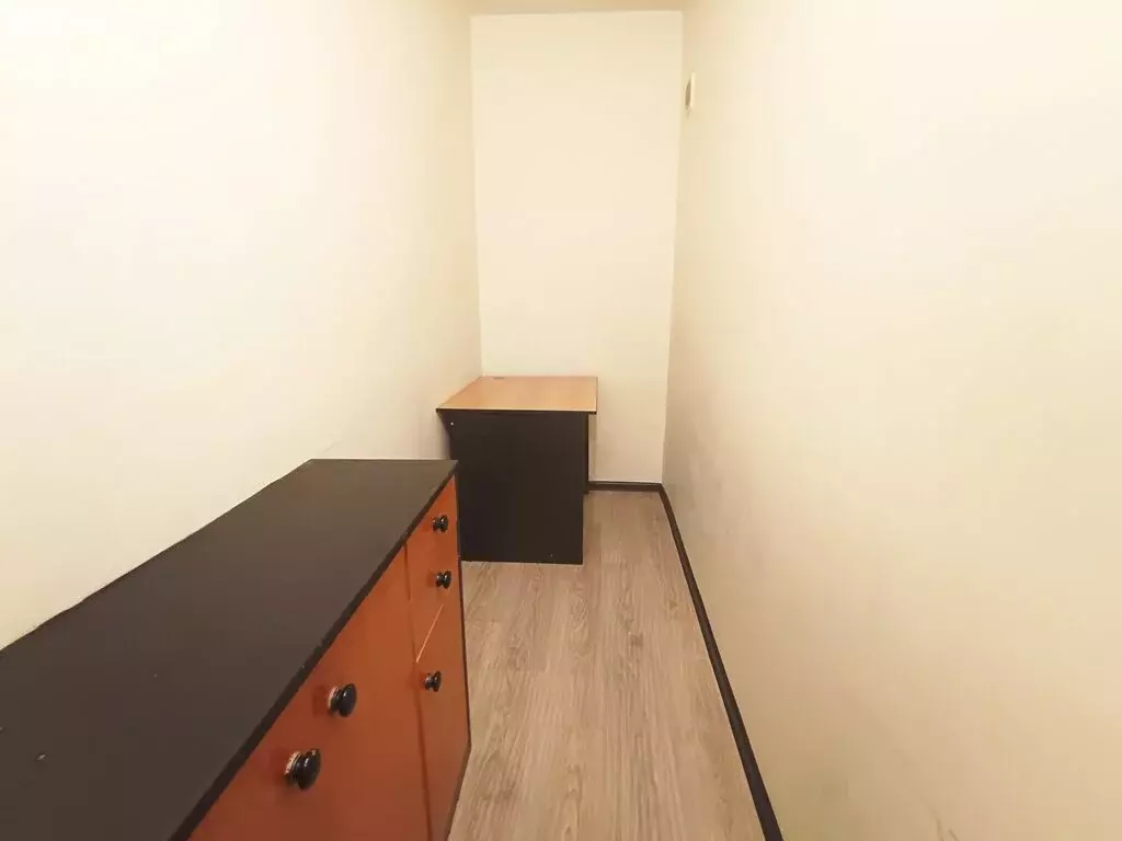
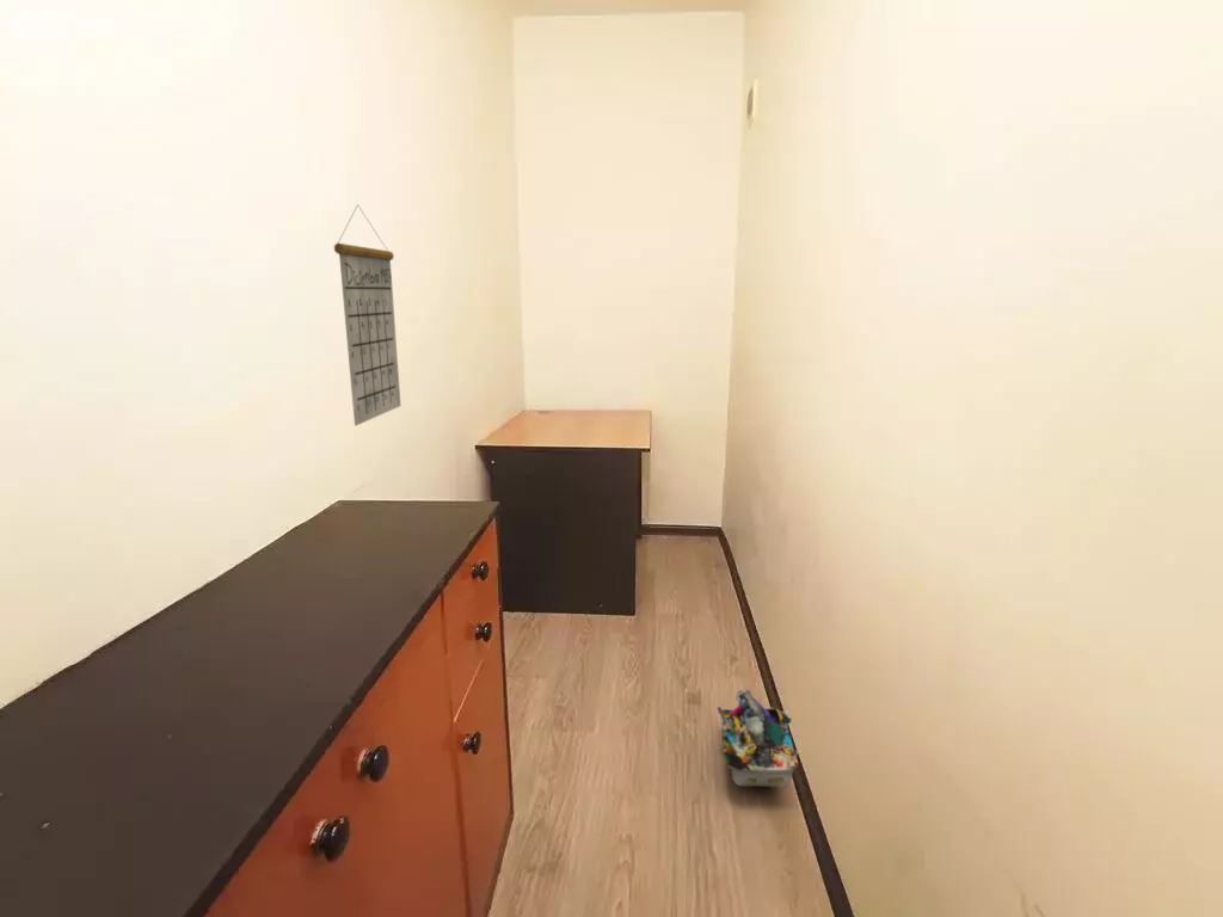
+ calendar [333,203,402,427]
+ waste bin [717,689,800,788]
